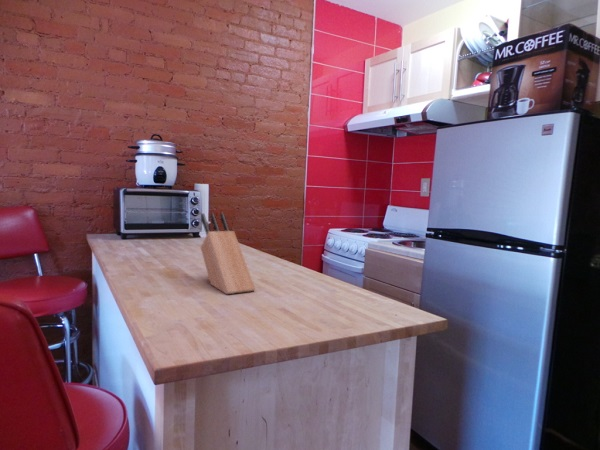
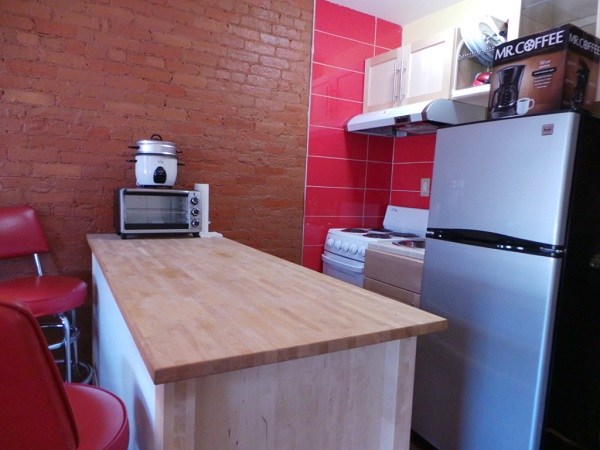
- knife block [200,211,256,295]
